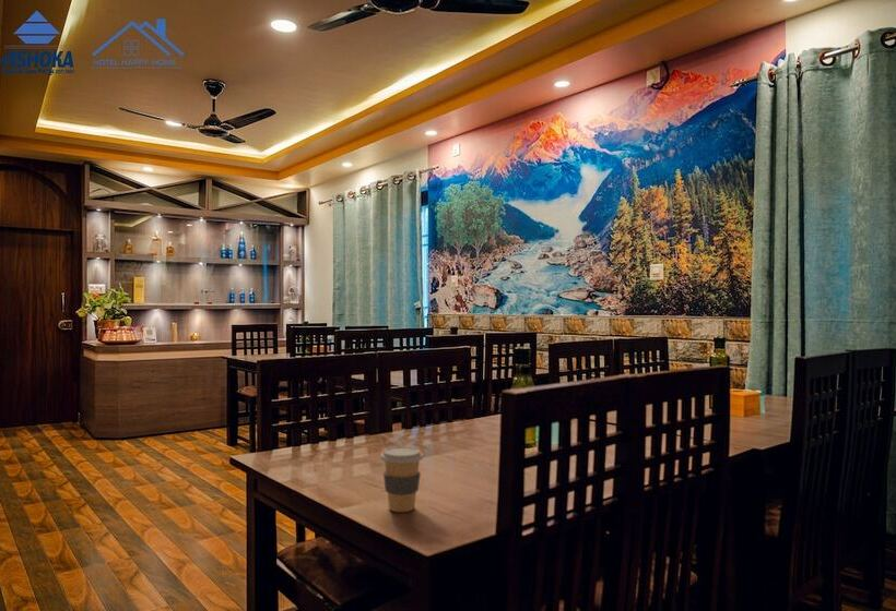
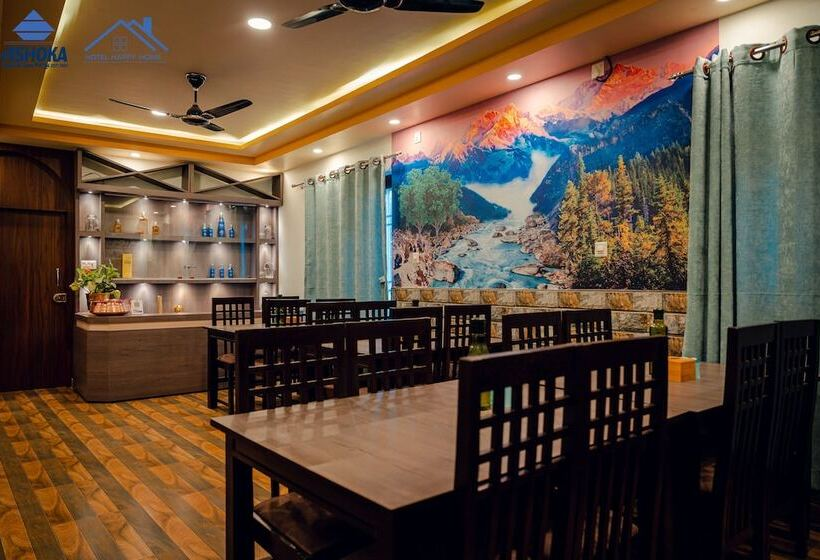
- coffee cup [379,445,424,513]
